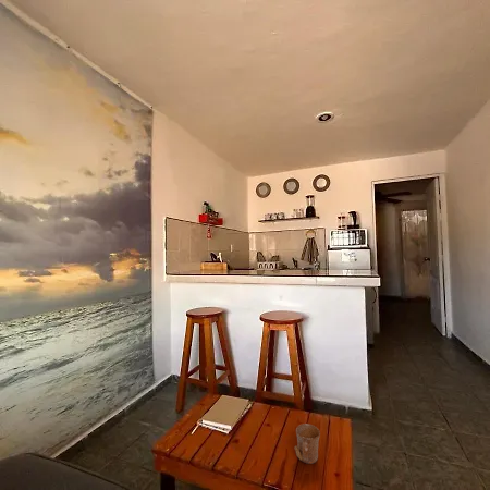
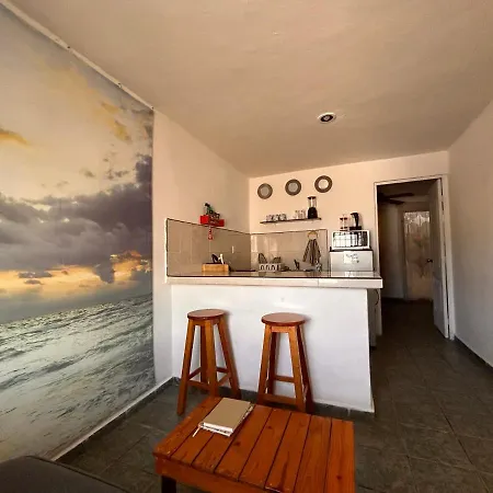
- mug [293,422,321,465]
